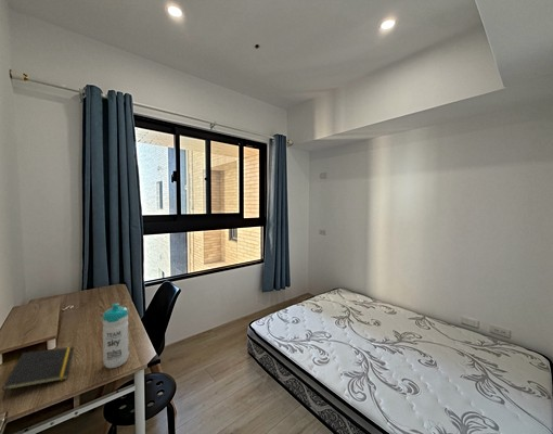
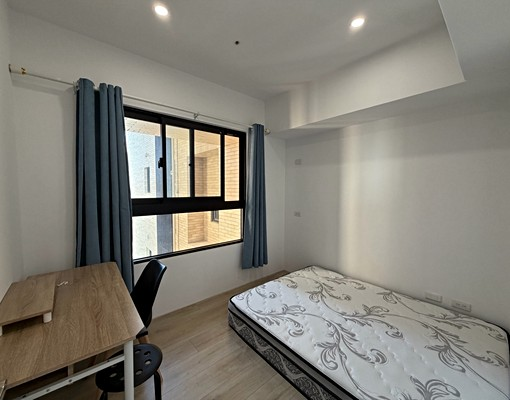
- notepad [1,346,75,401]
- water bottle [101,302,130,369]
